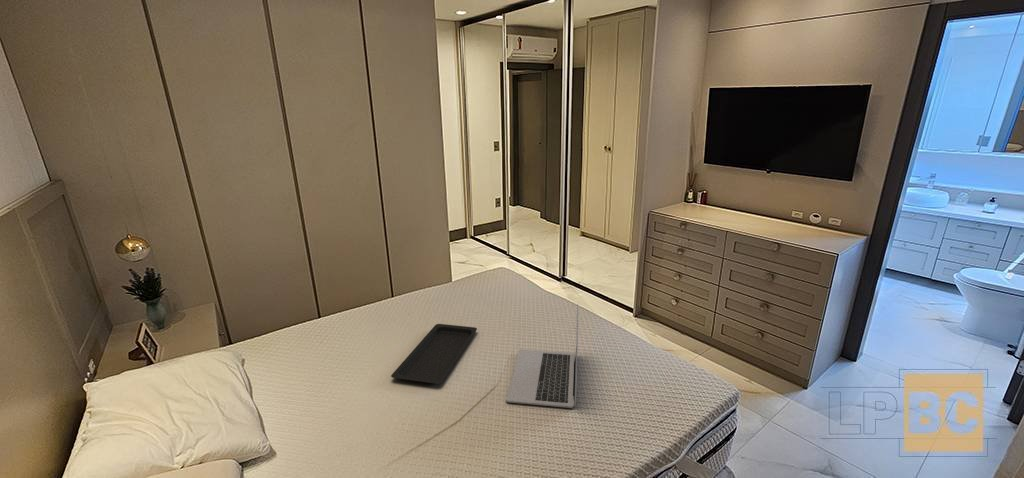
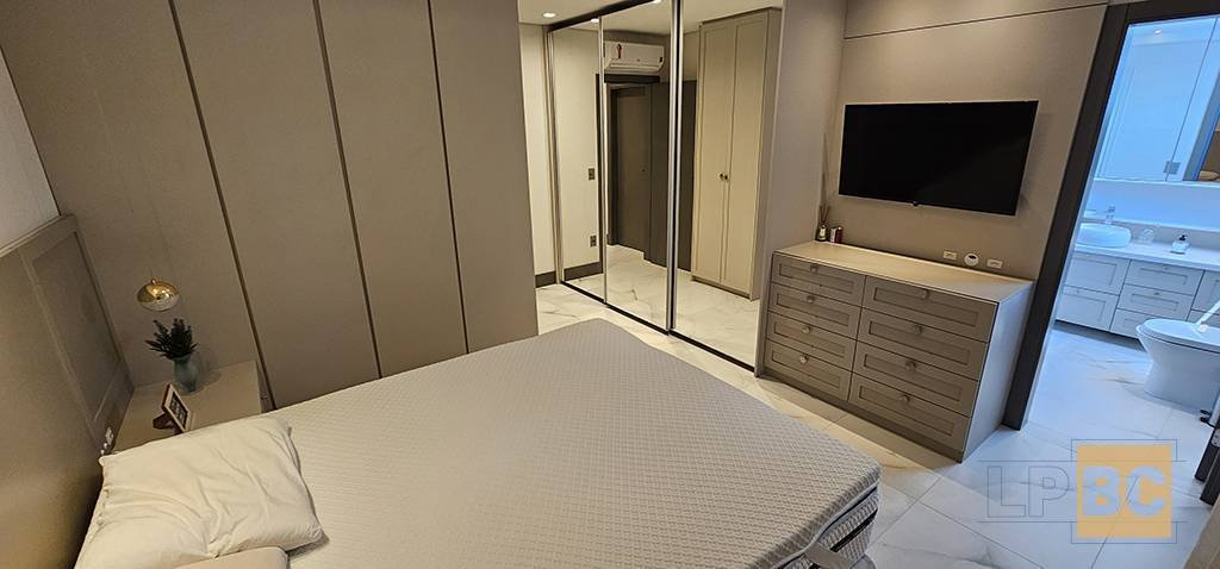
- laptop [505,303,579,409]
- serving tray [390,323,478,385]
